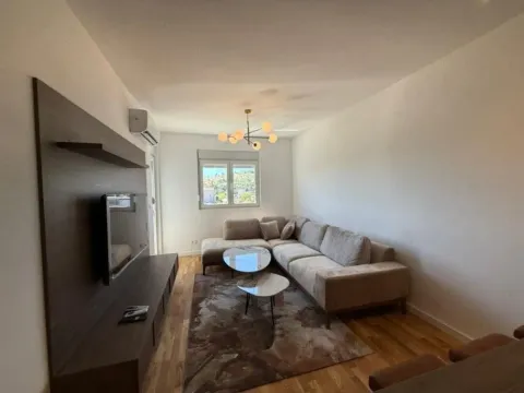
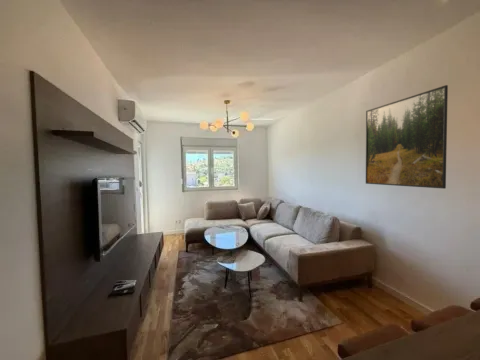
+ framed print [365,84,449,190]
